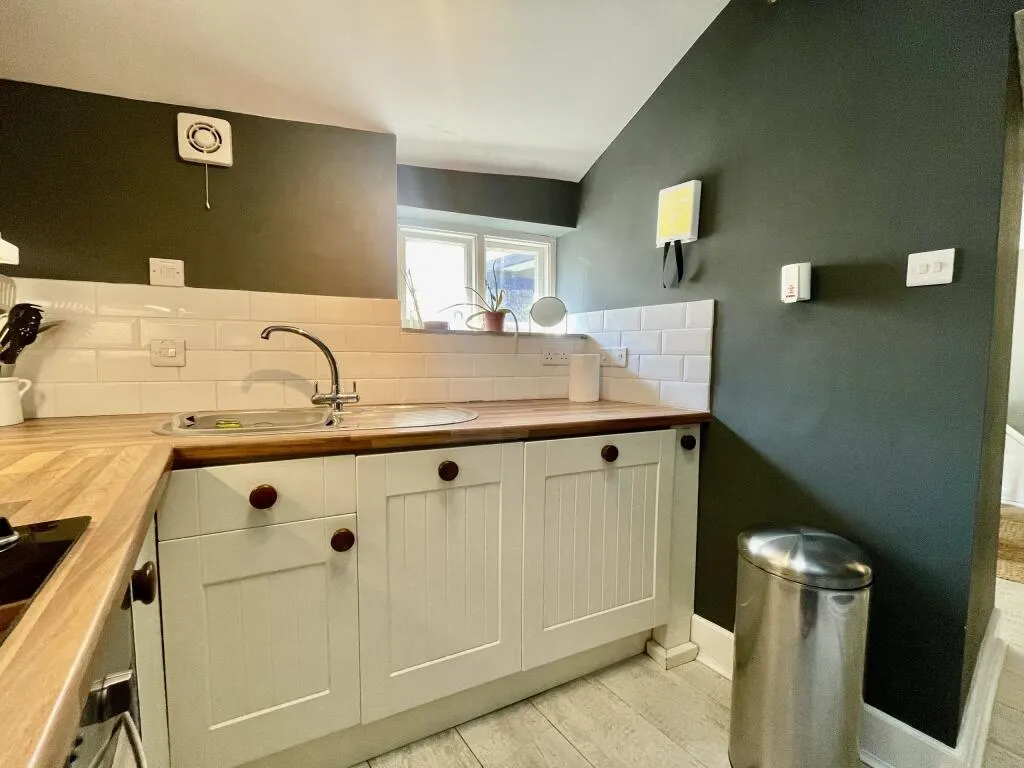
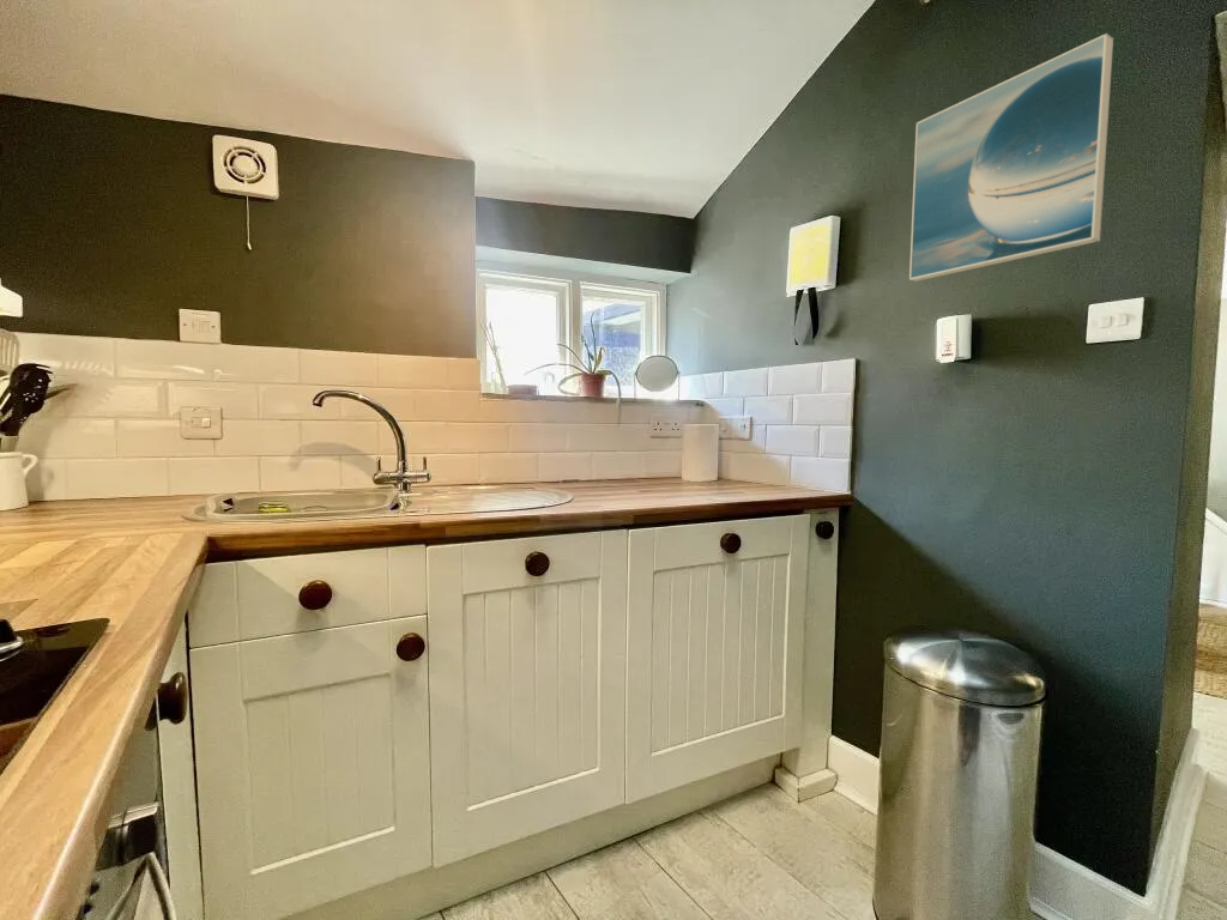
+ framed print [908,32,1114,283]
